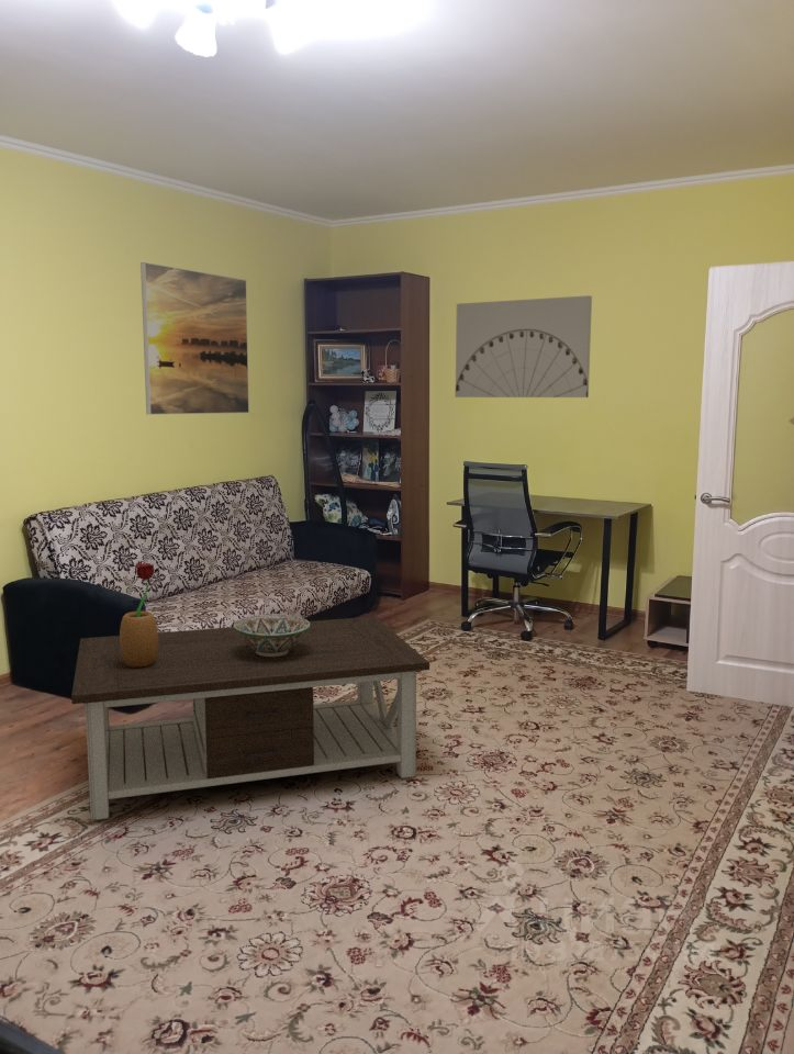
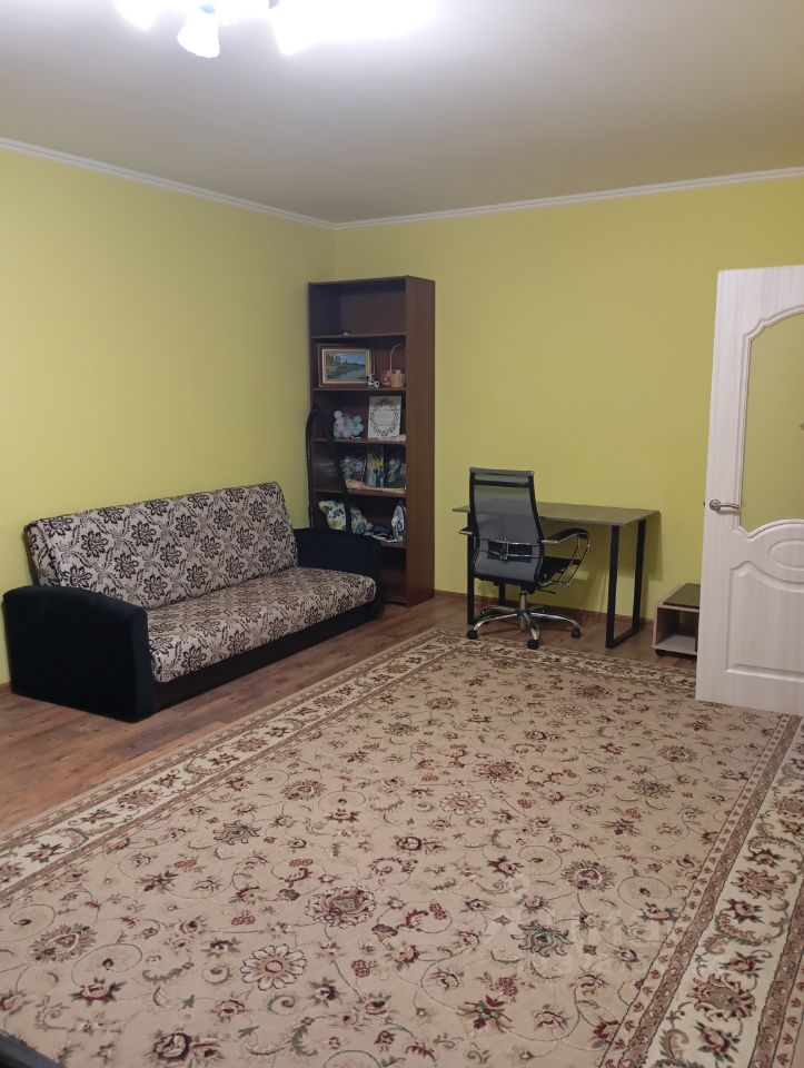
- wall art [455,294,593,399]
- potted flower [119,562,159,668]
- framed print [139,261,250,416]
- coffee table [70,615,430,821]
- decorative bowl [233,613,310,657]
